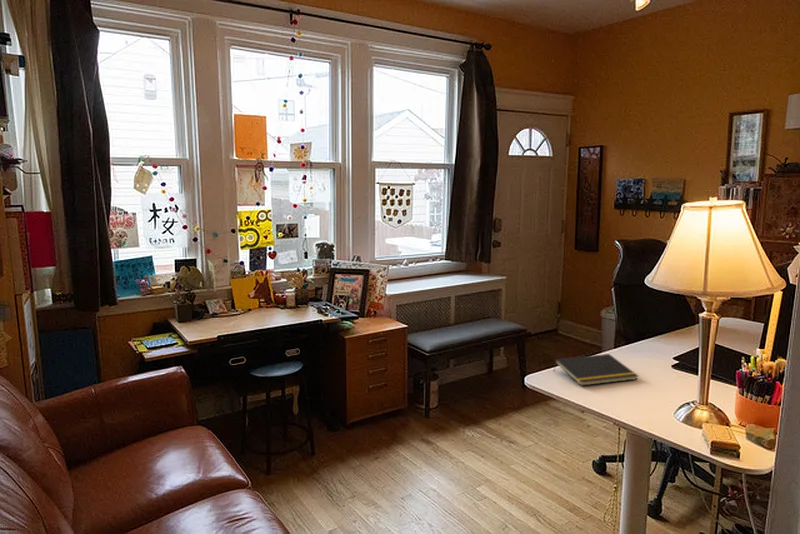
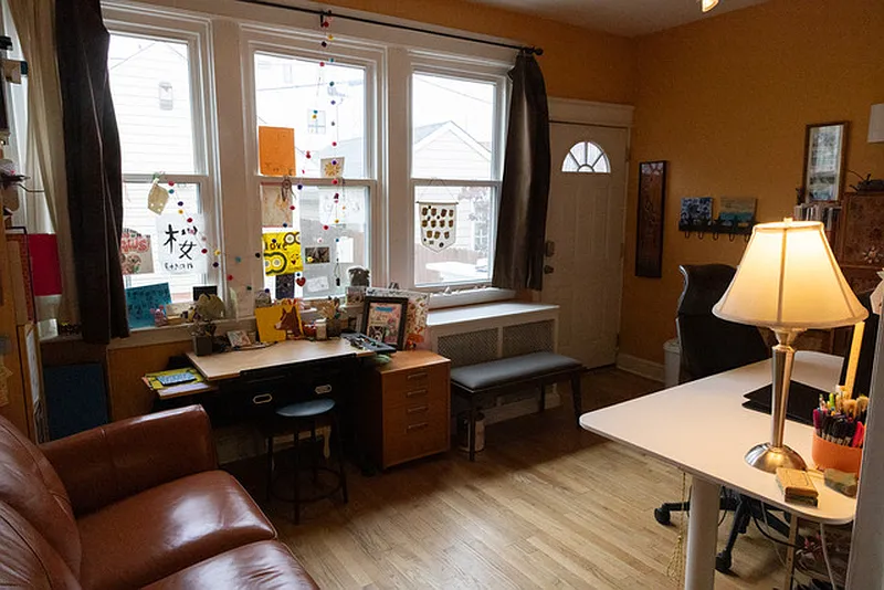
- notepad [553,353,639,387]
